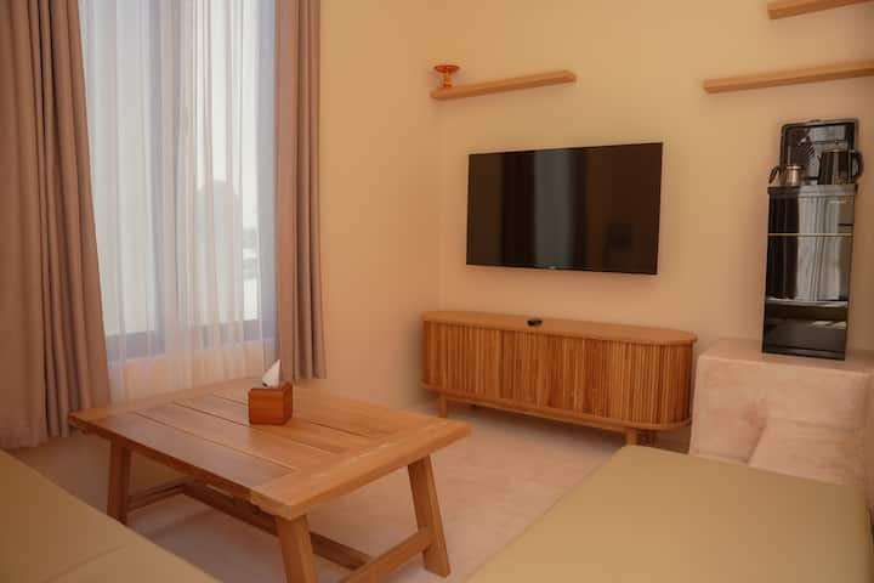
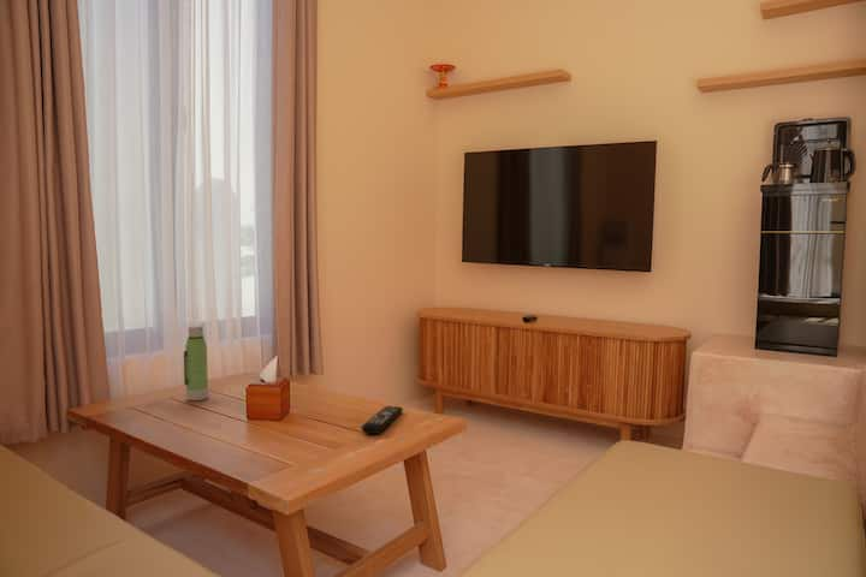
+ remote control [361,405,404,435]
+ water bottle [183,325,209,401]
